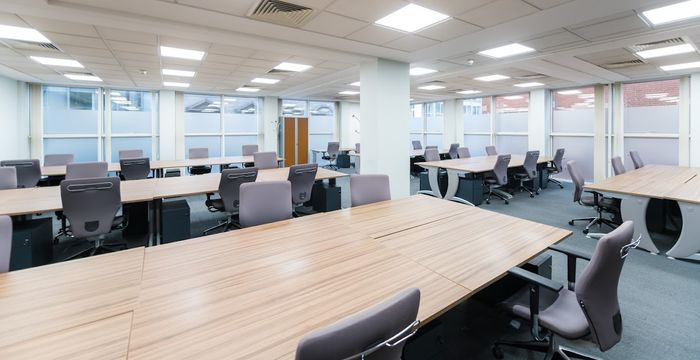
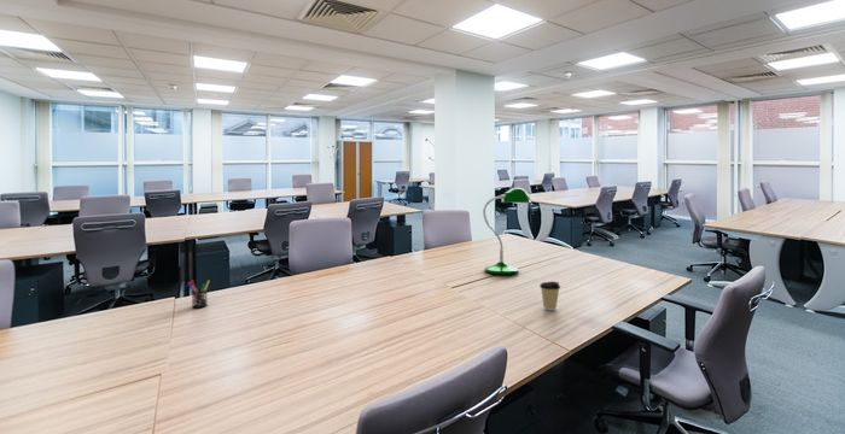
+ coffee cup [538,281,561,312]
+ desk lamp [482,187,532,275]
+ pen holder [186,278,210,309]
